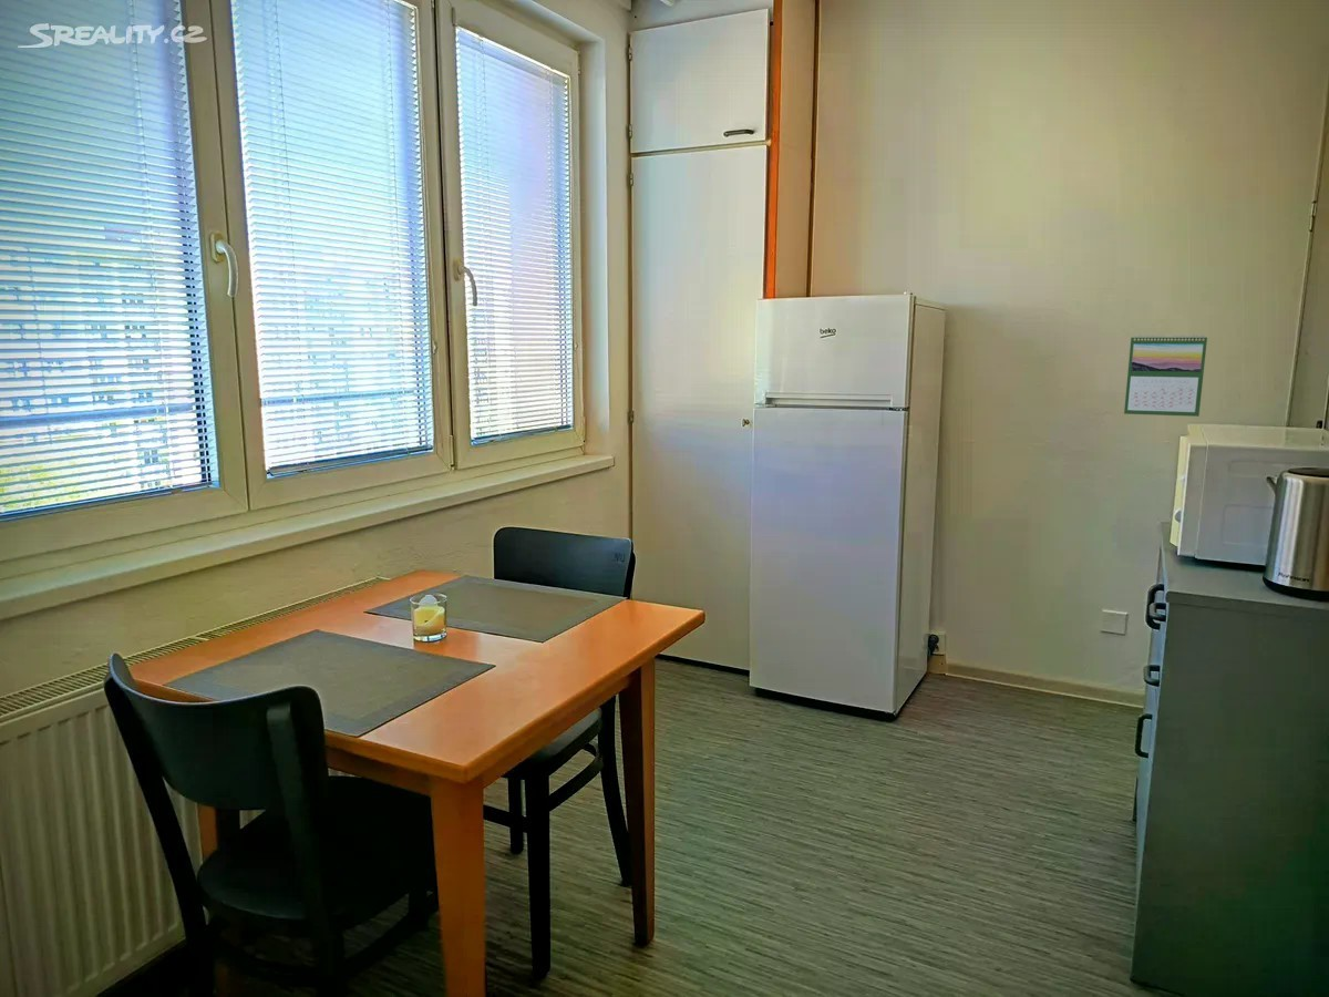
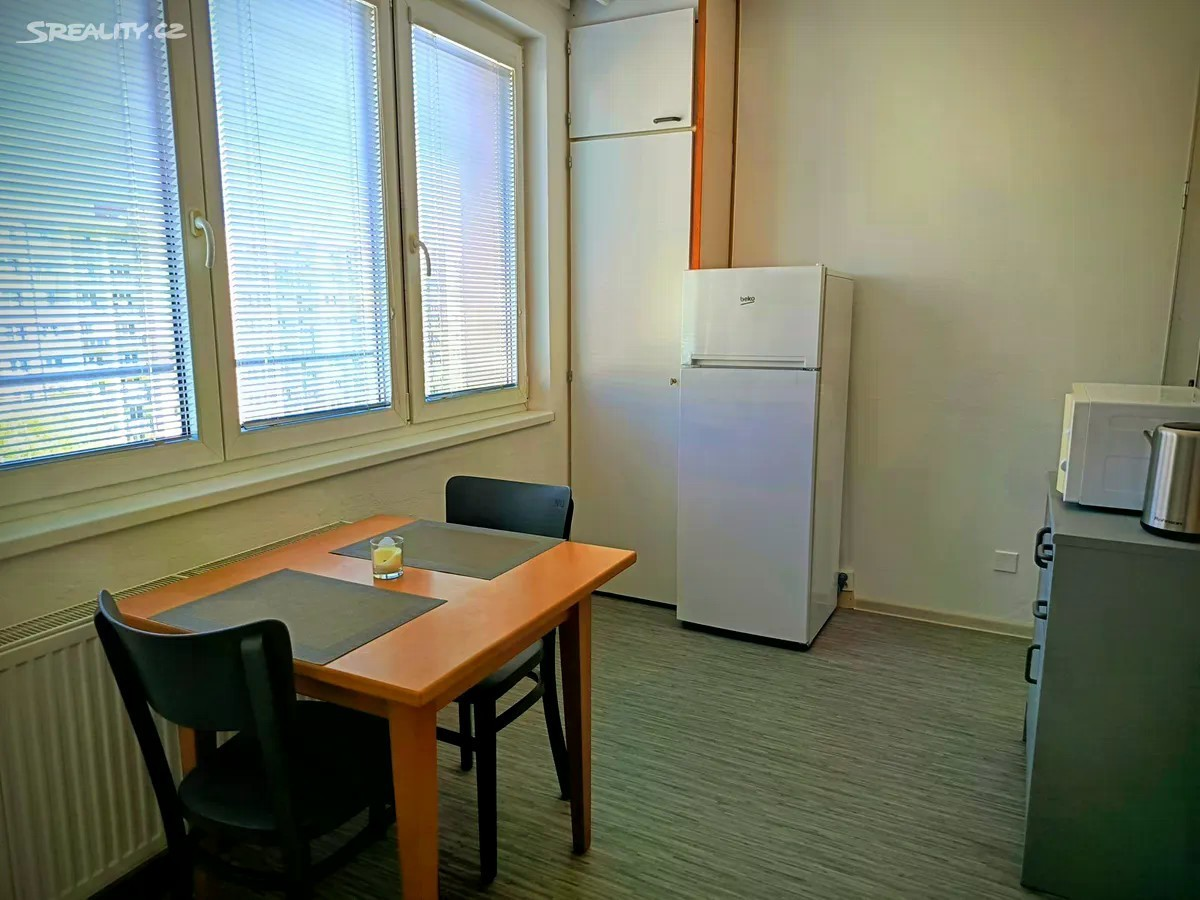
- calendar [1123,332,1208,418]
